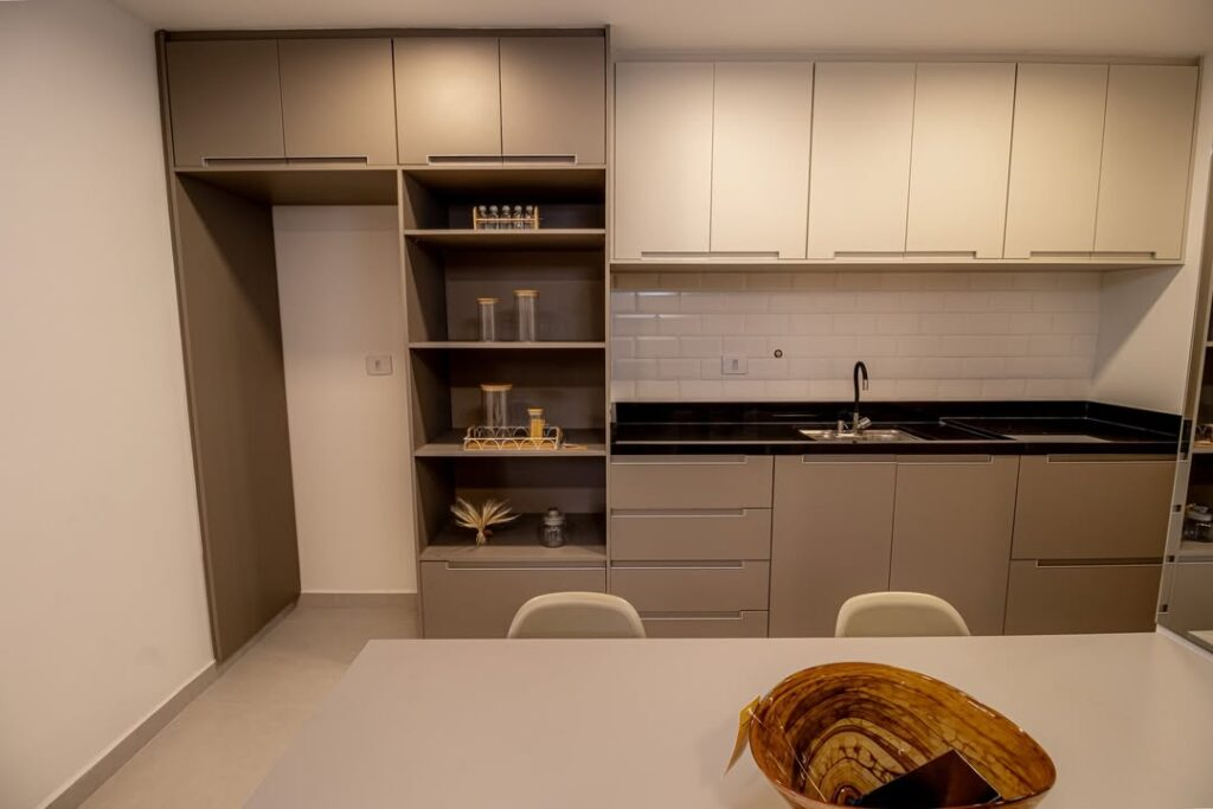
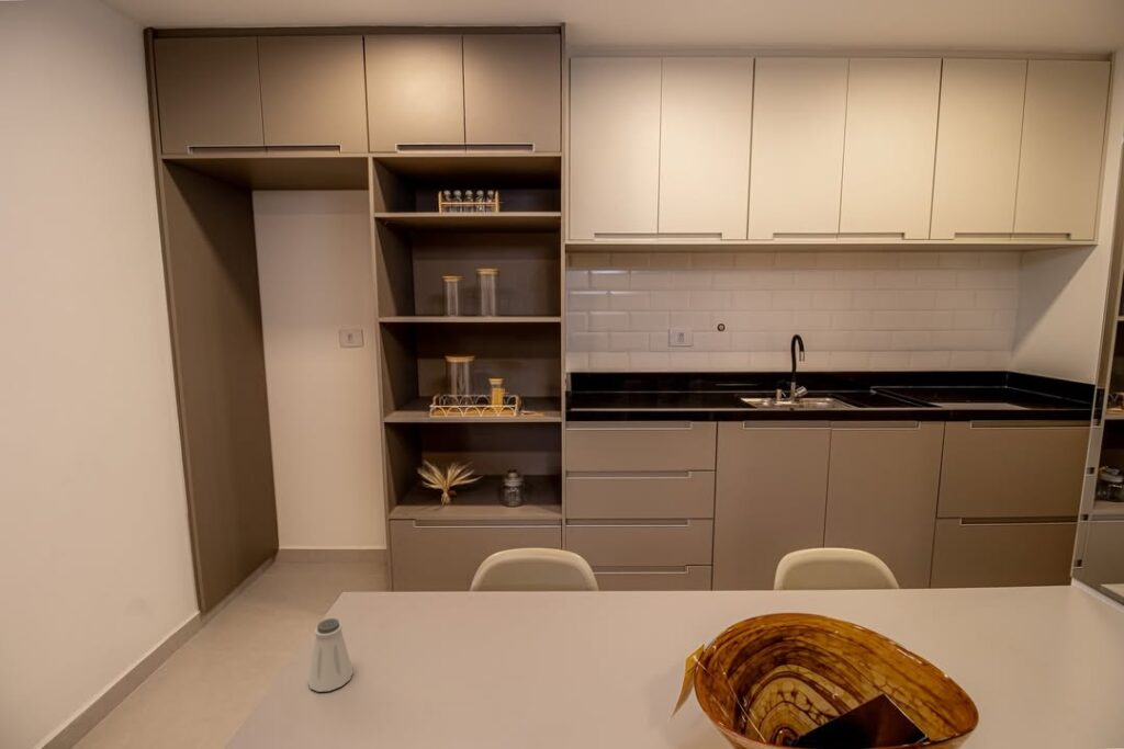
+ saltshaker [307,617,355,693]
